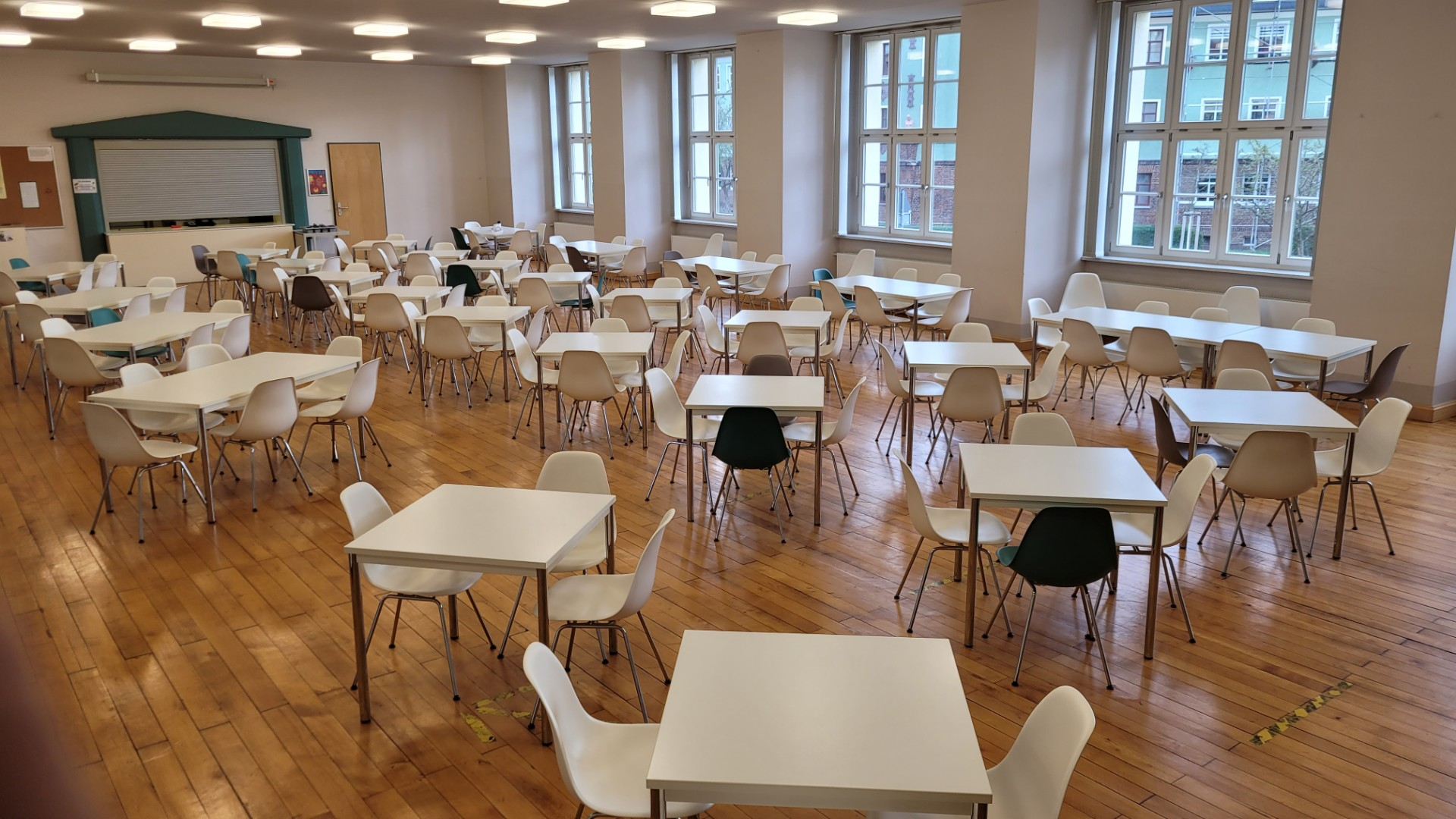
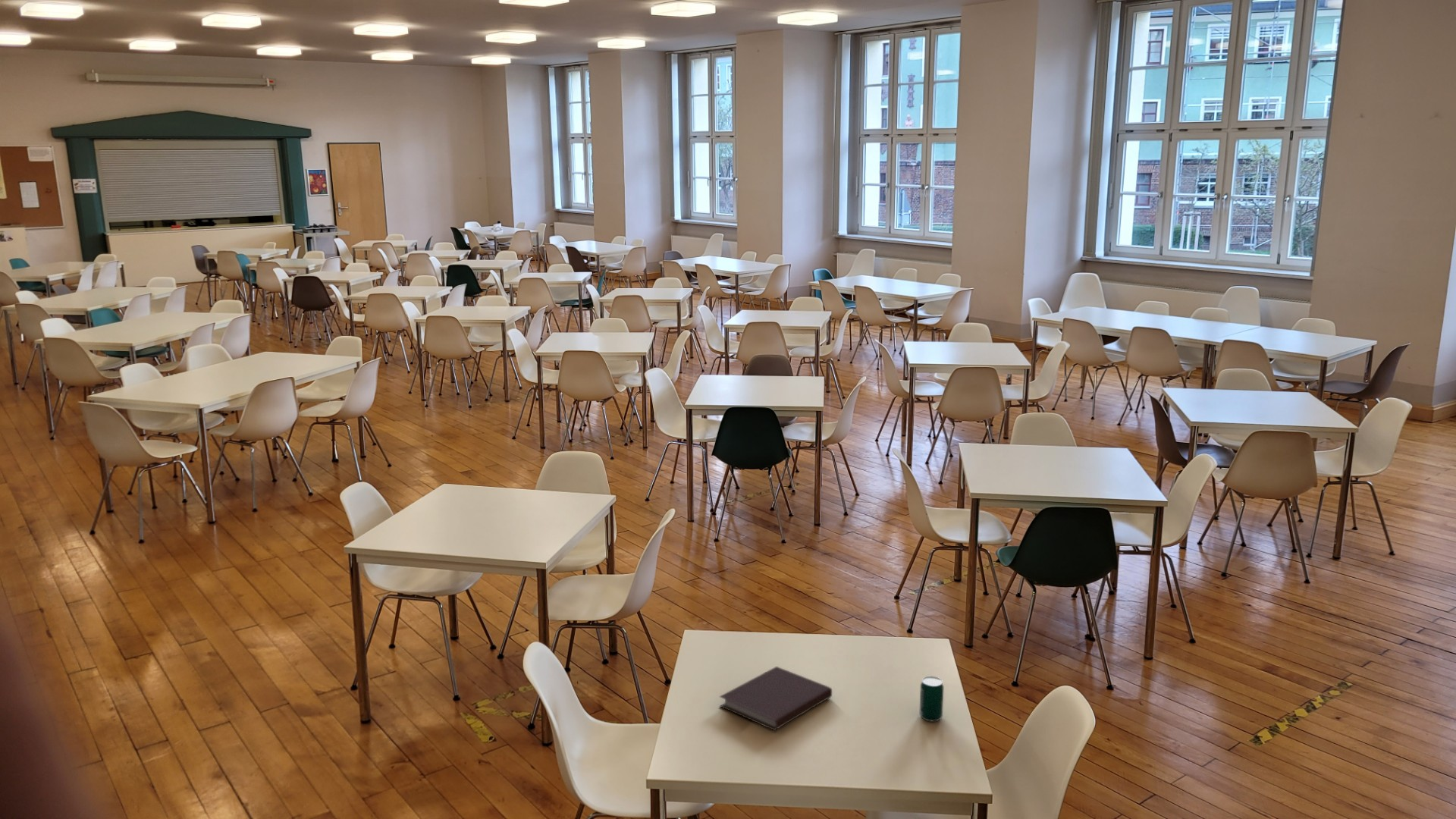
+ notebook [719,666,833,731]
+ beverage can [918,676,944,723]
